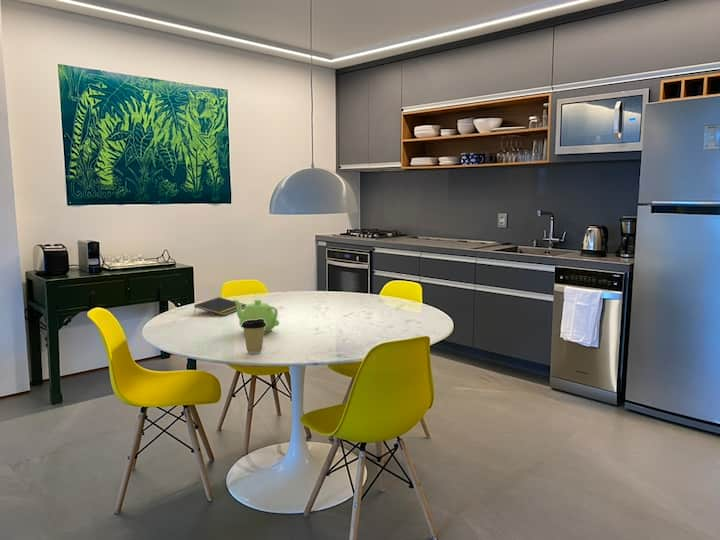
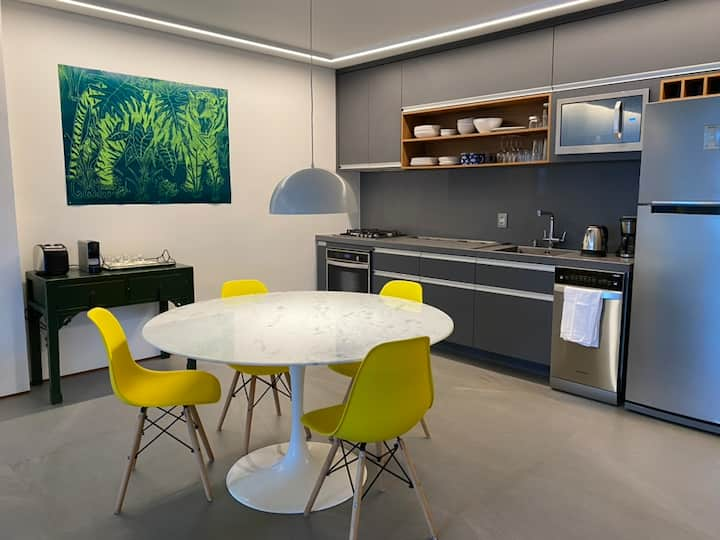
- notepad [193,296,247,317]
- teapot [232,298,280,336]
- coffee cup [240,319,266,355]
